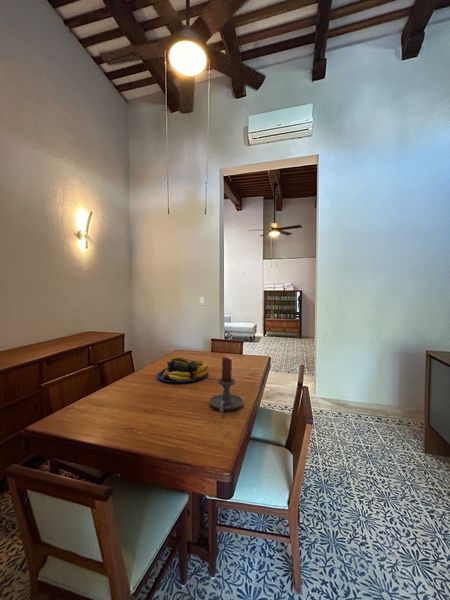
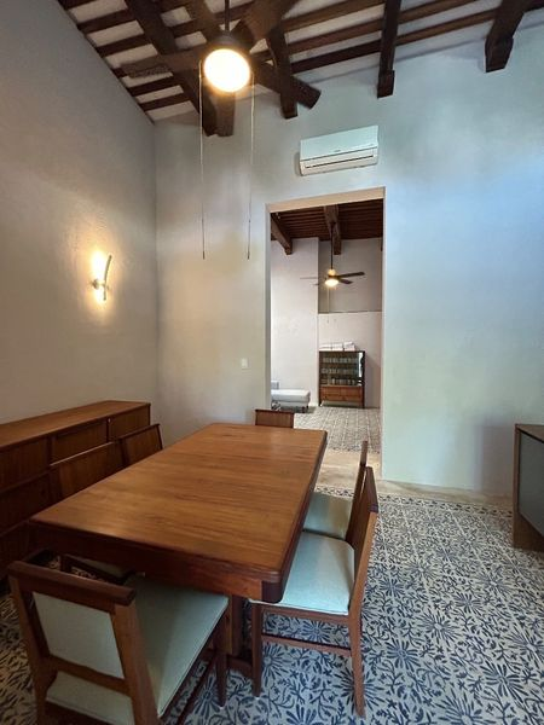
- candle holder [208,356,244,413]
- fruit bowl [156,356,209,384]
